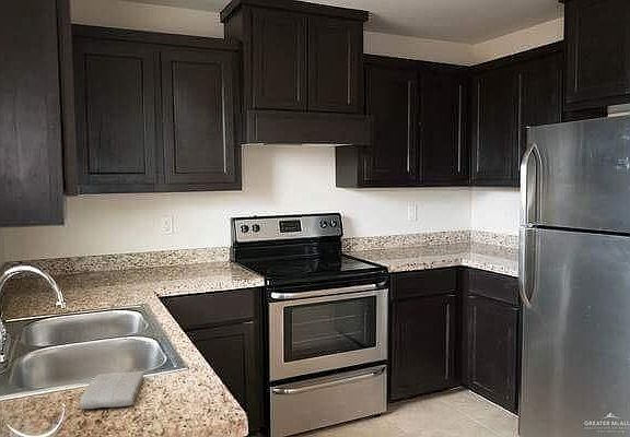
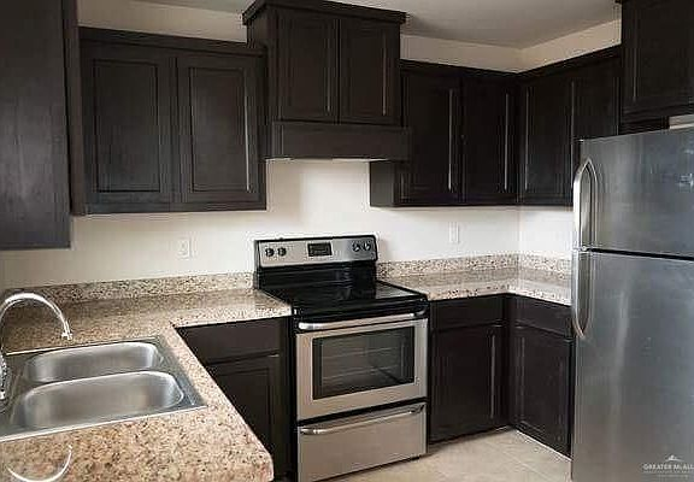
- washcloth [78,370,144,410]
